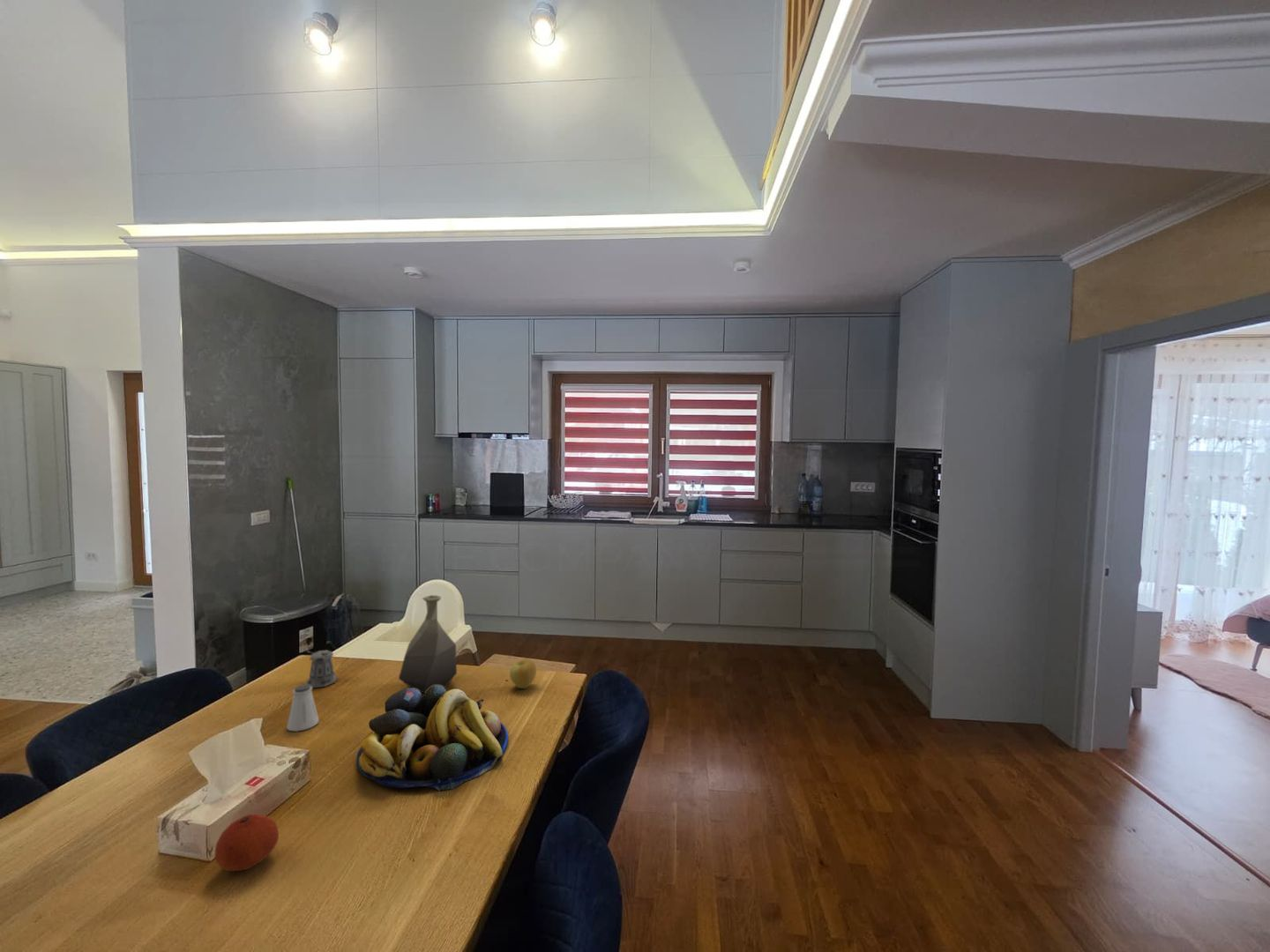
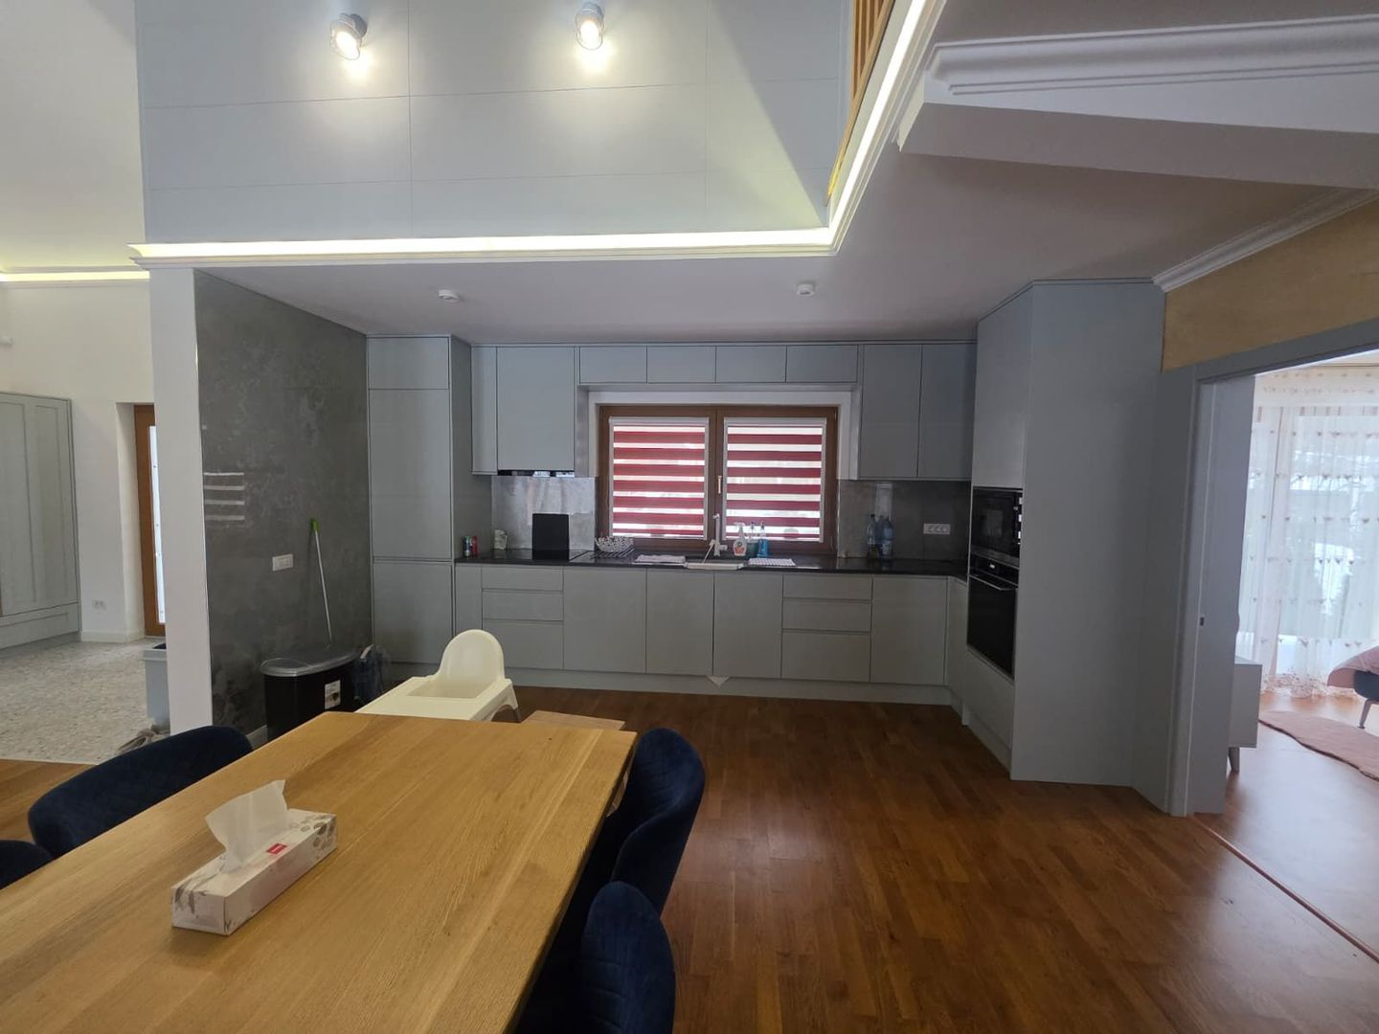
- pepper shaker [305,650,338,688]
- vase [398,594,458,694]
- saltshaker [286,683,319,732]
- fruit [214,814,280,872]
- fruit bowl [355,685,509,792]
- apple [509,658,537,689]
